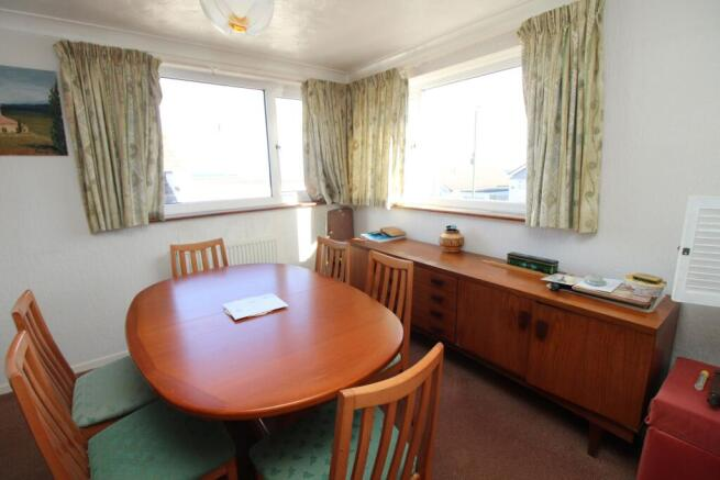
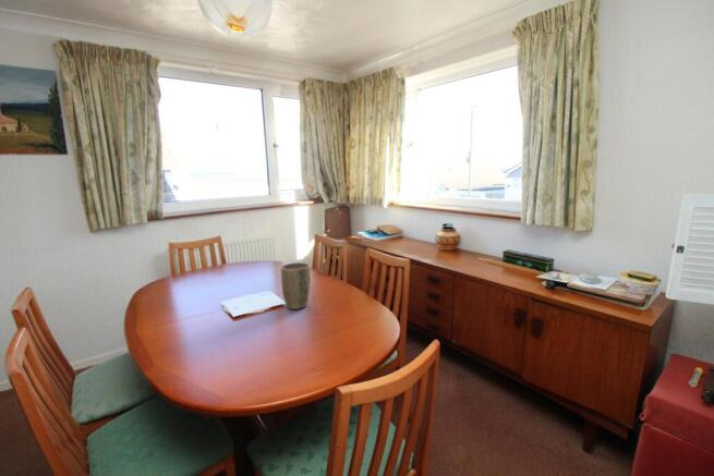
+ plant pot [280,261,312,310]
